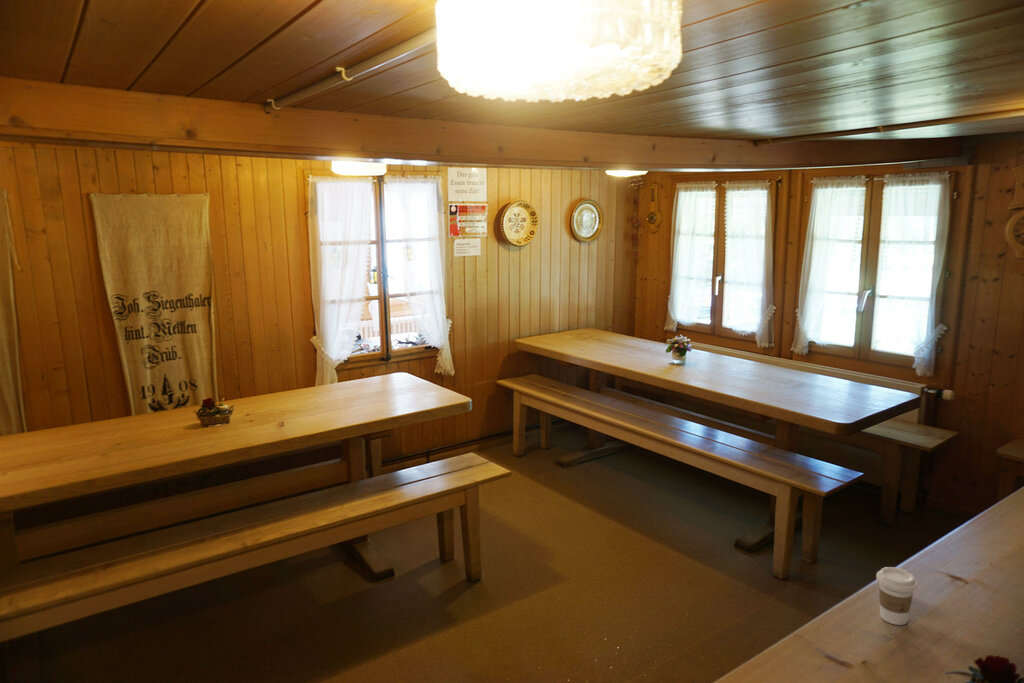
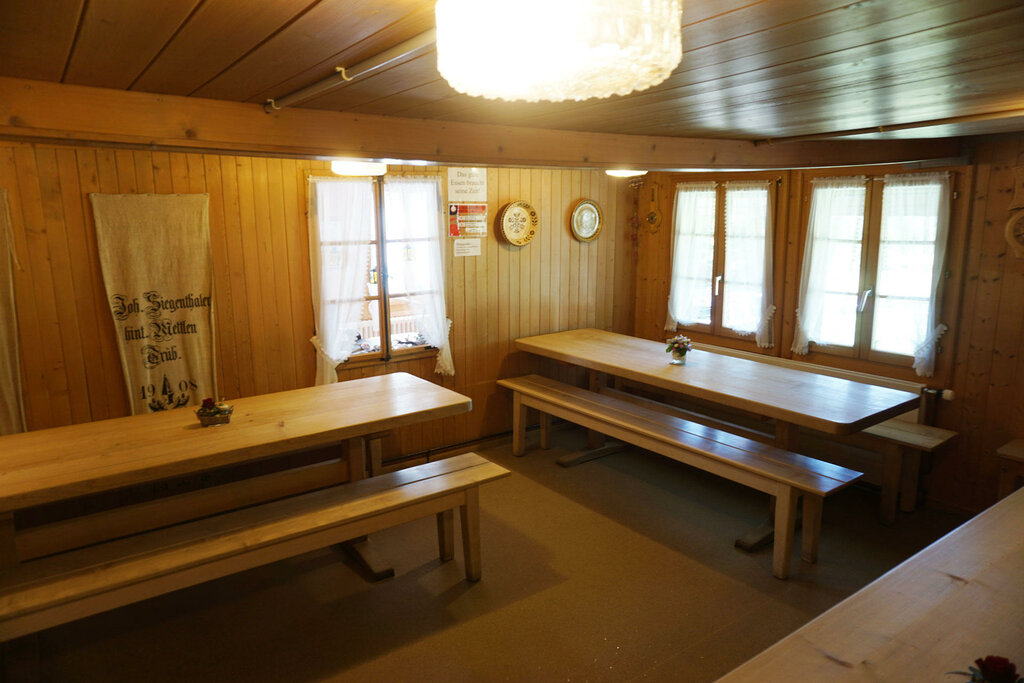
- coffee cup [875,566,919,626]
